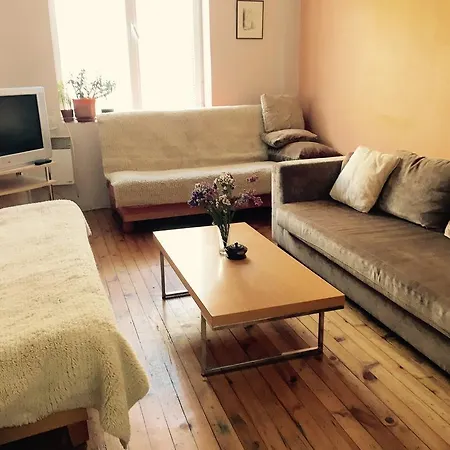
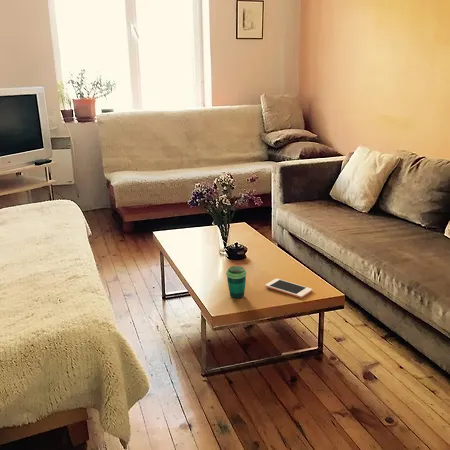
+ cell phone [264,278,313,299]
+ cup [225,265,247,299]
